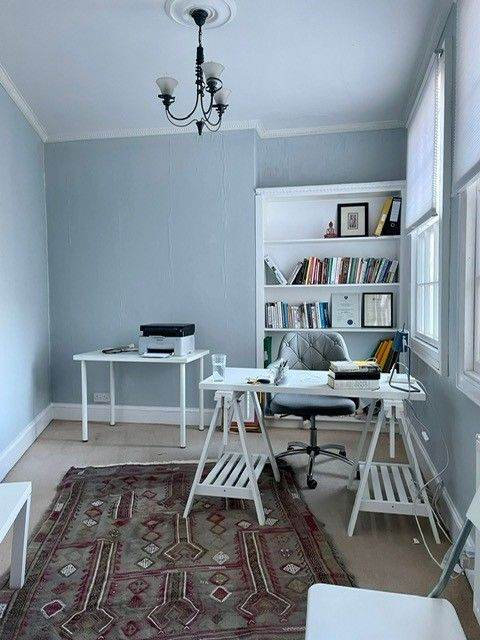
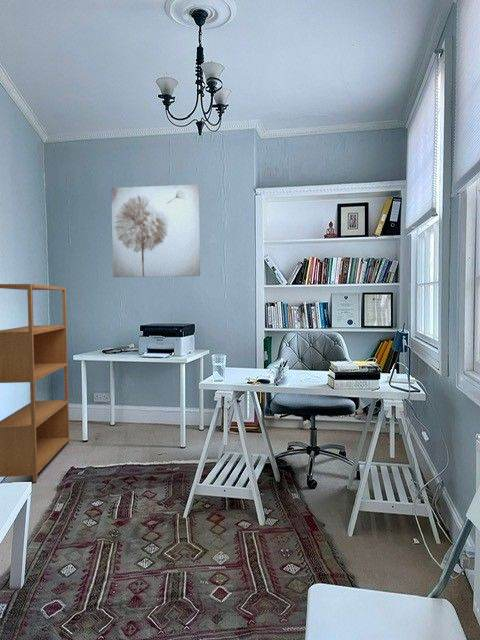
+ wall art [110,184,201,278]
+ bookshelf [0,283,71,483]
